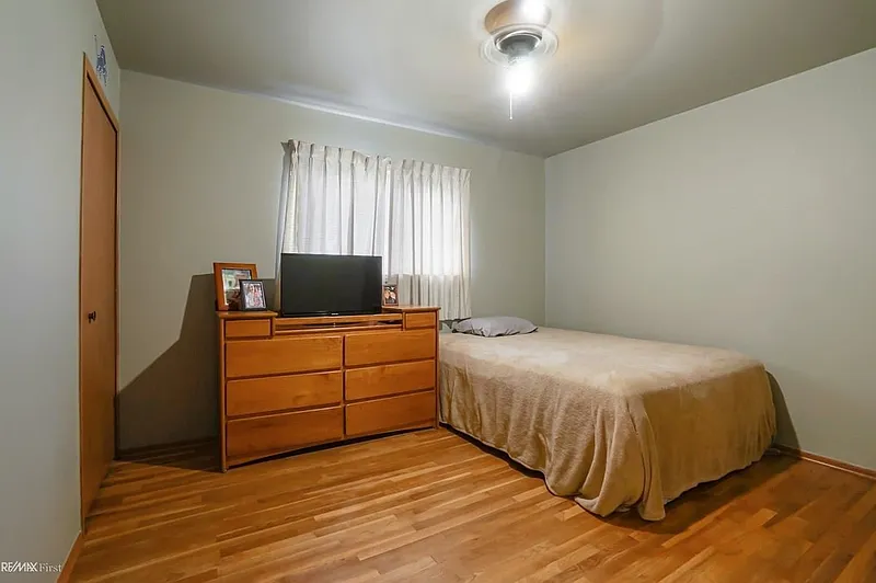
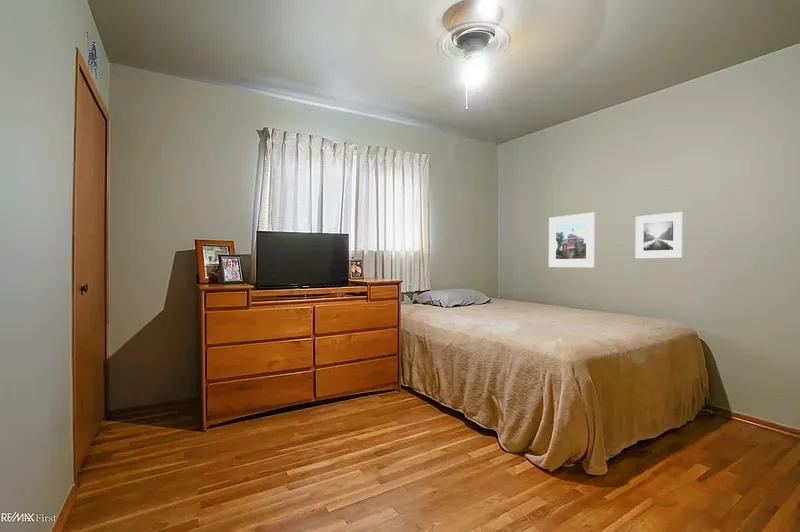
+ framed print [635,211,684,259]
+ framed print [548,211,596,268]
